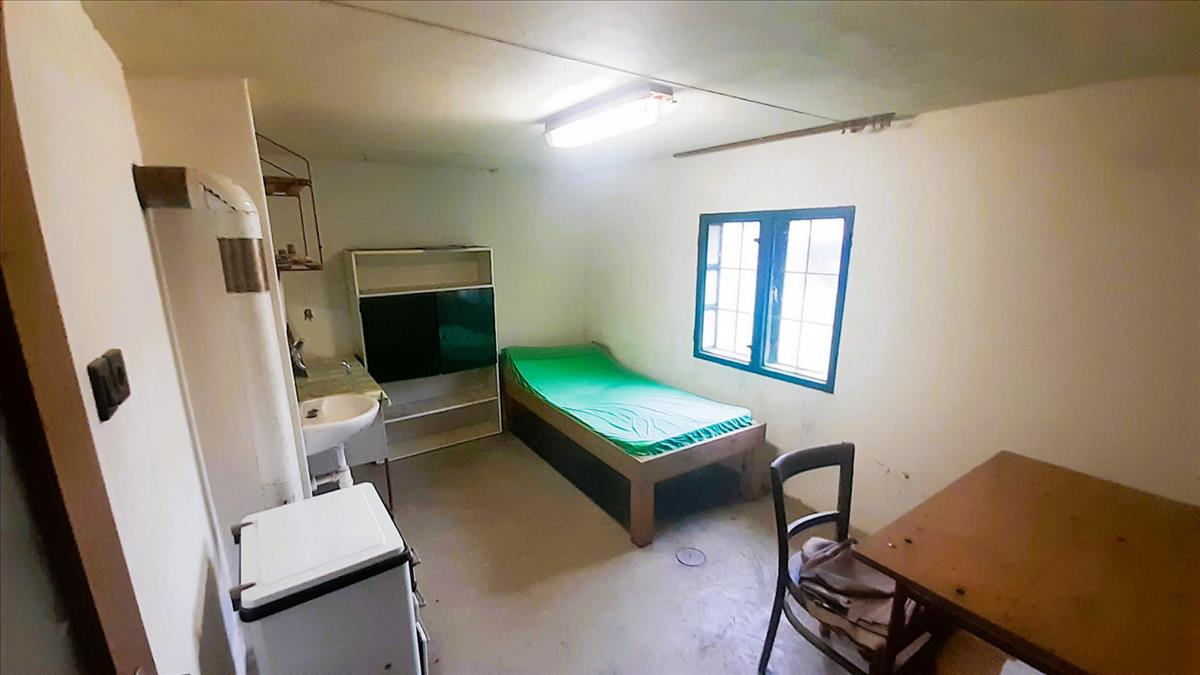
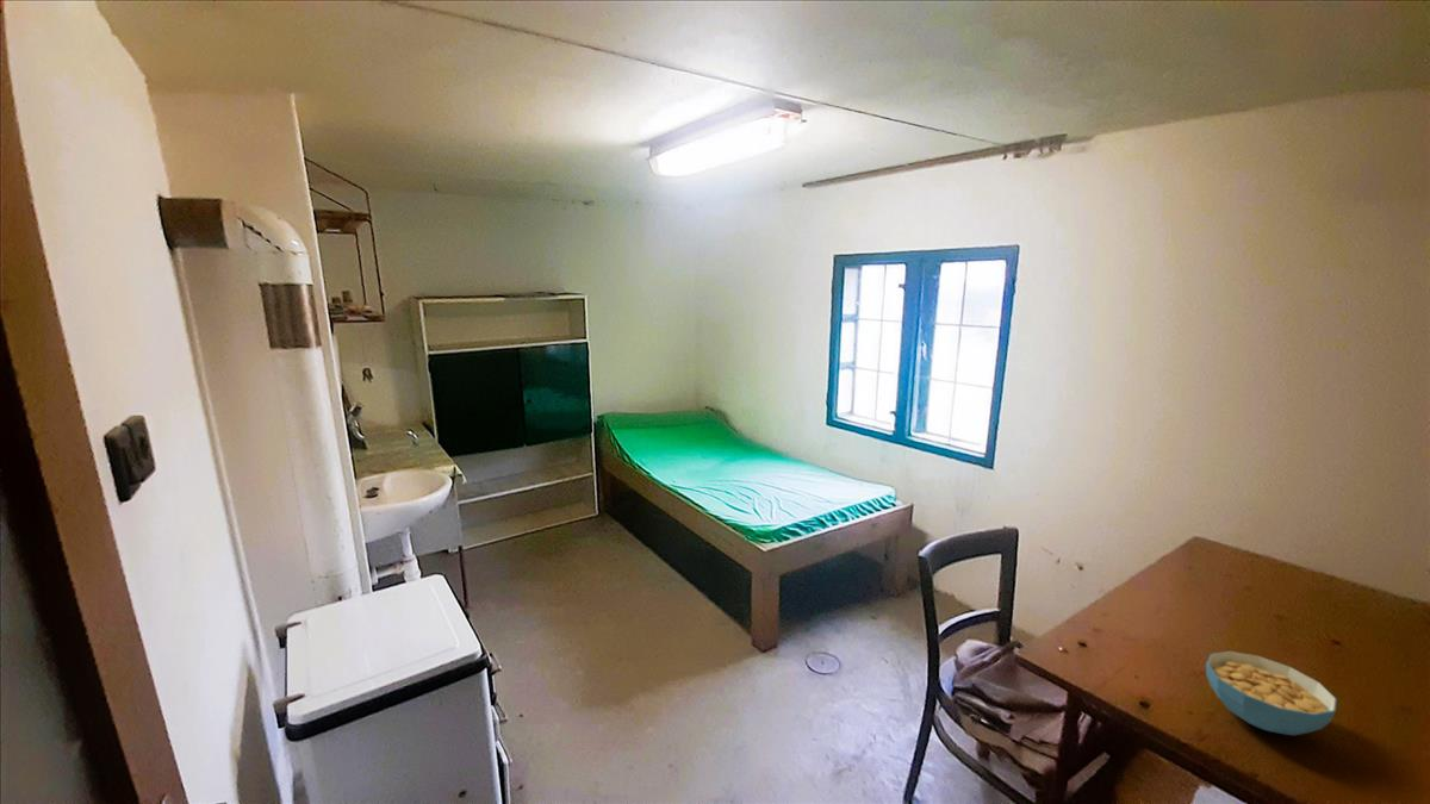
+ cereal bowl [1205,650,1338,736]
